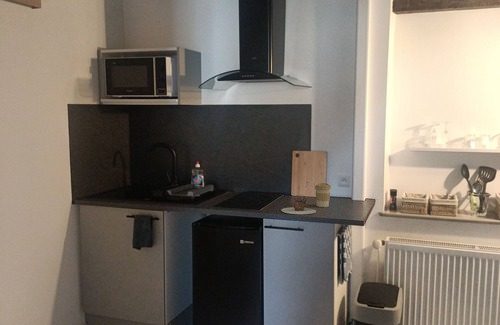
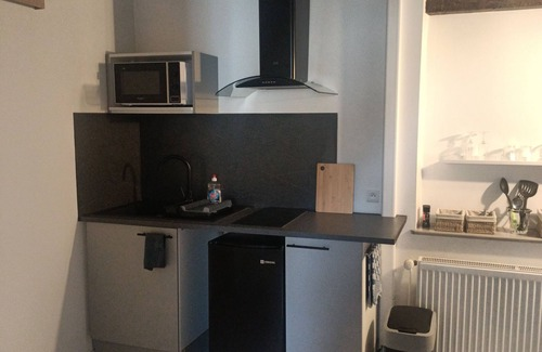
- coffee cup [314,182,332,208]
- teapot [280,194,317,215]
